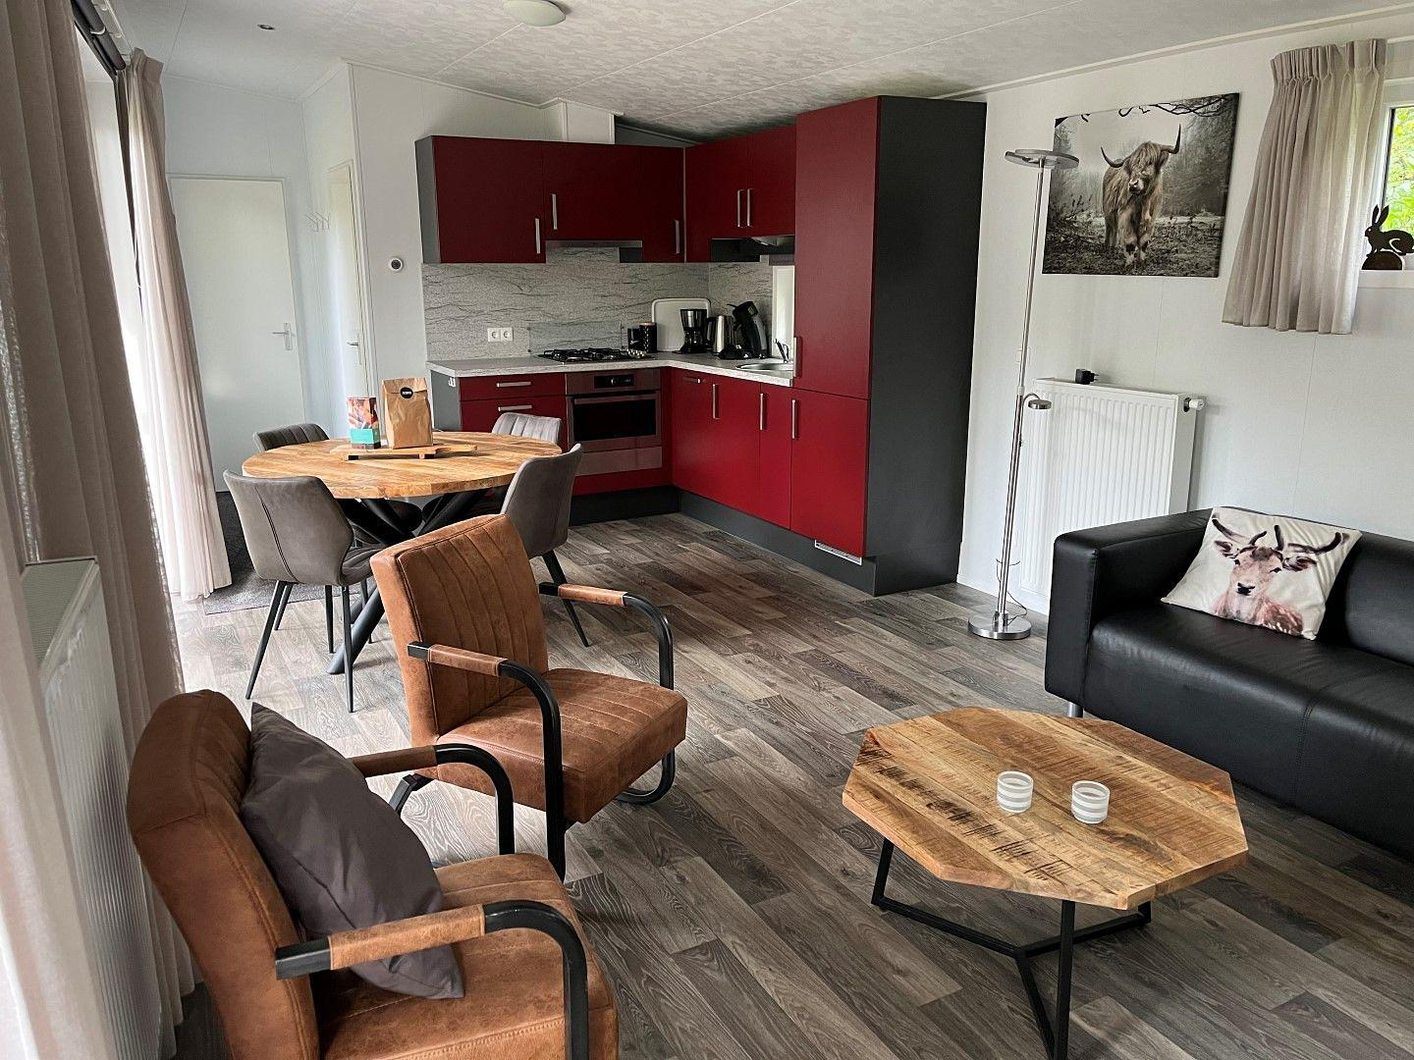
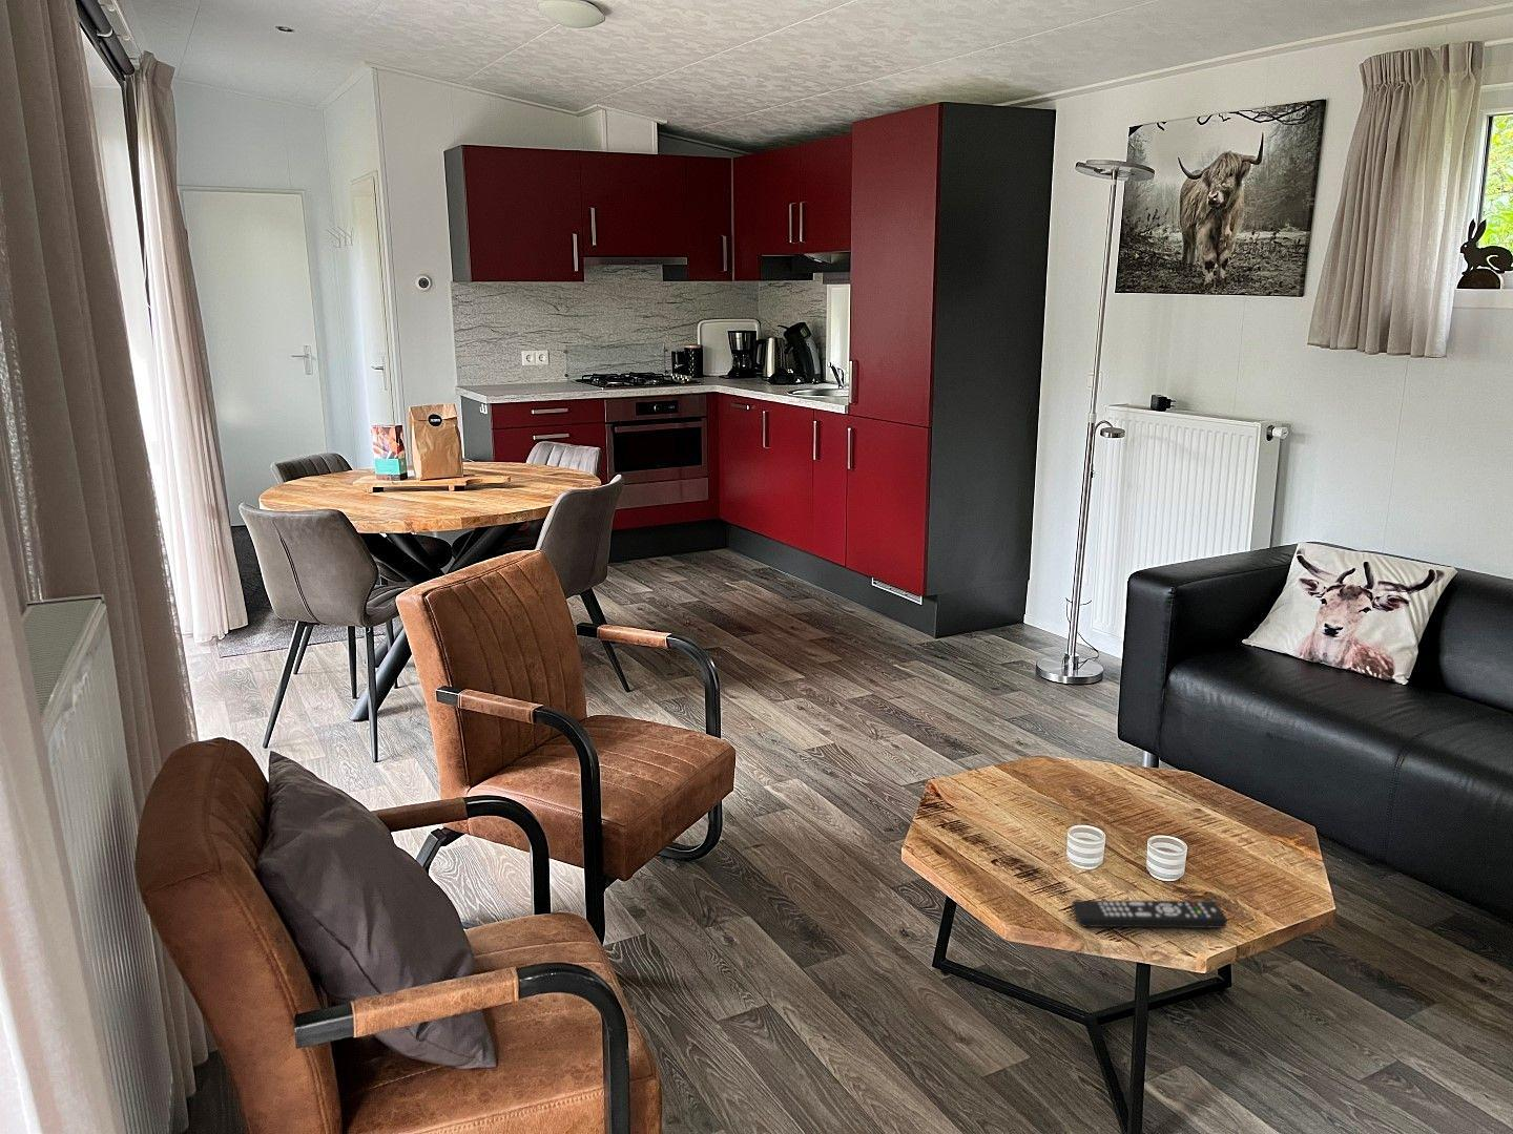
+ remote control [1072,899,1228,929]
